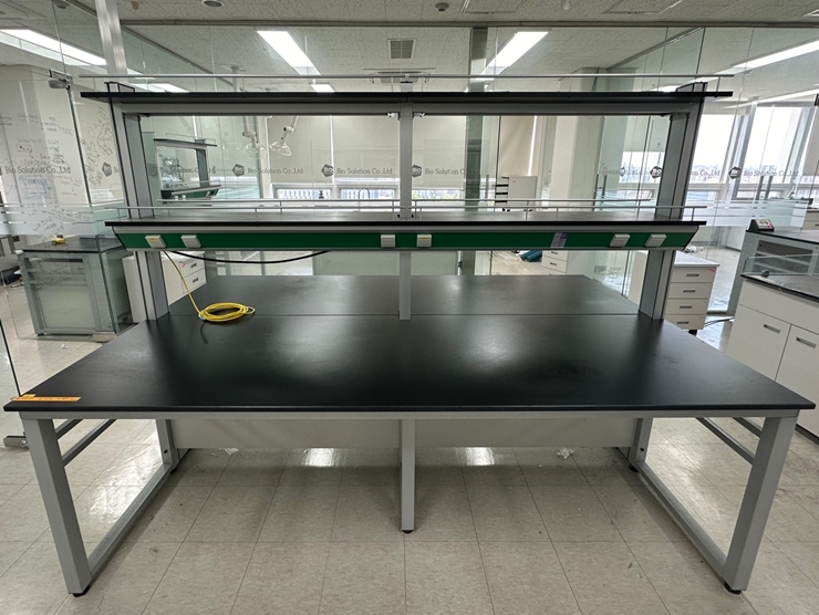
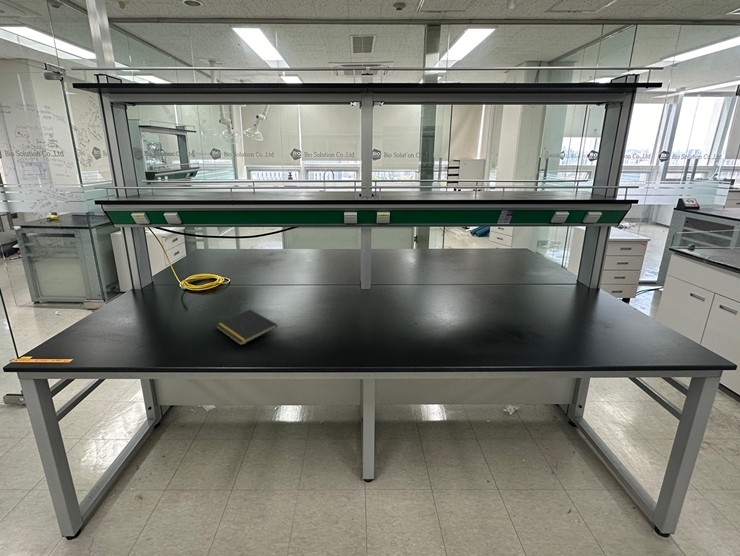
+ notepad [215,308,279,346]
